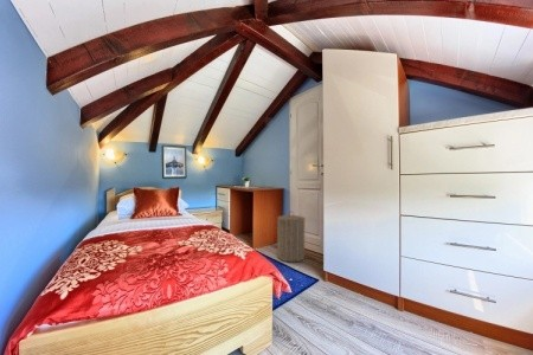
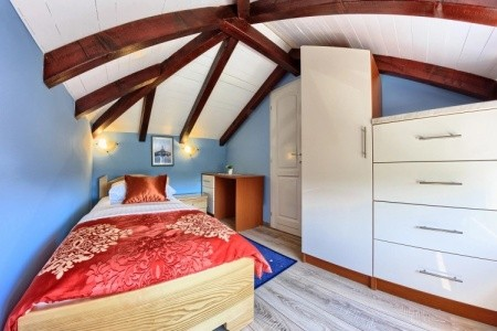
- laundry hamper [276,209,307,263]
